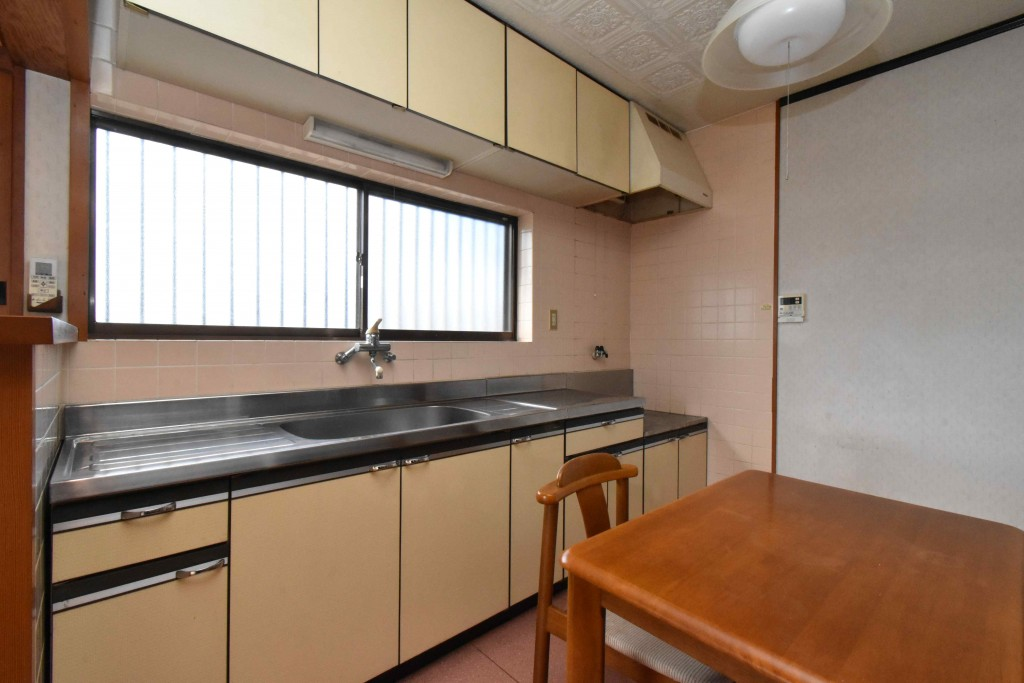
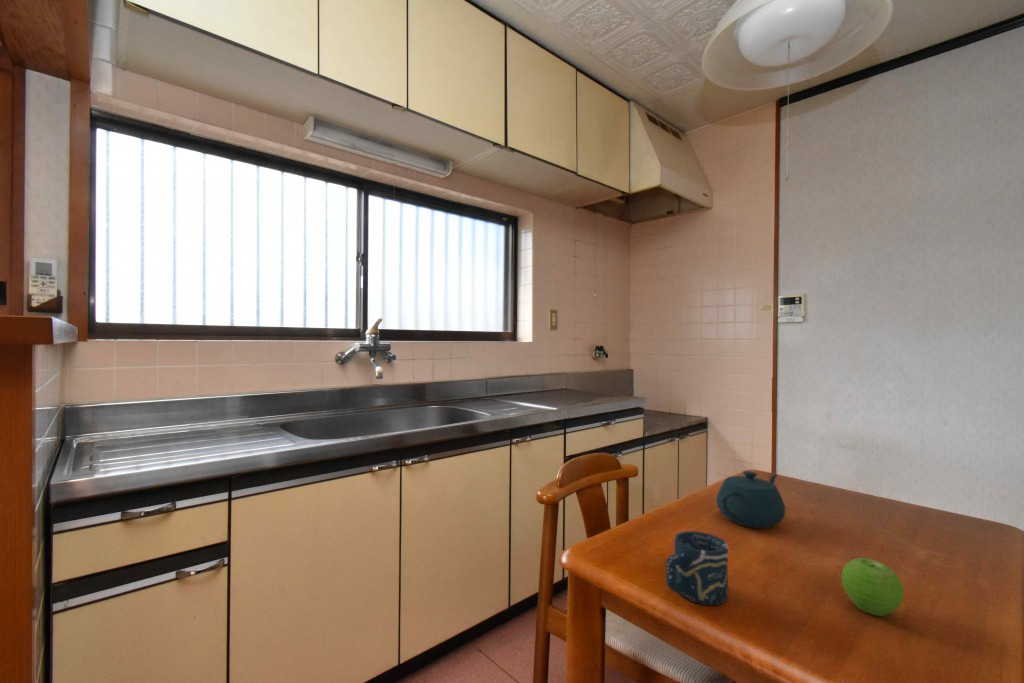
+ fruit [840,557,905,617]
+ teapot [716,470,786,529]
+ cup [665,530,729,606]
